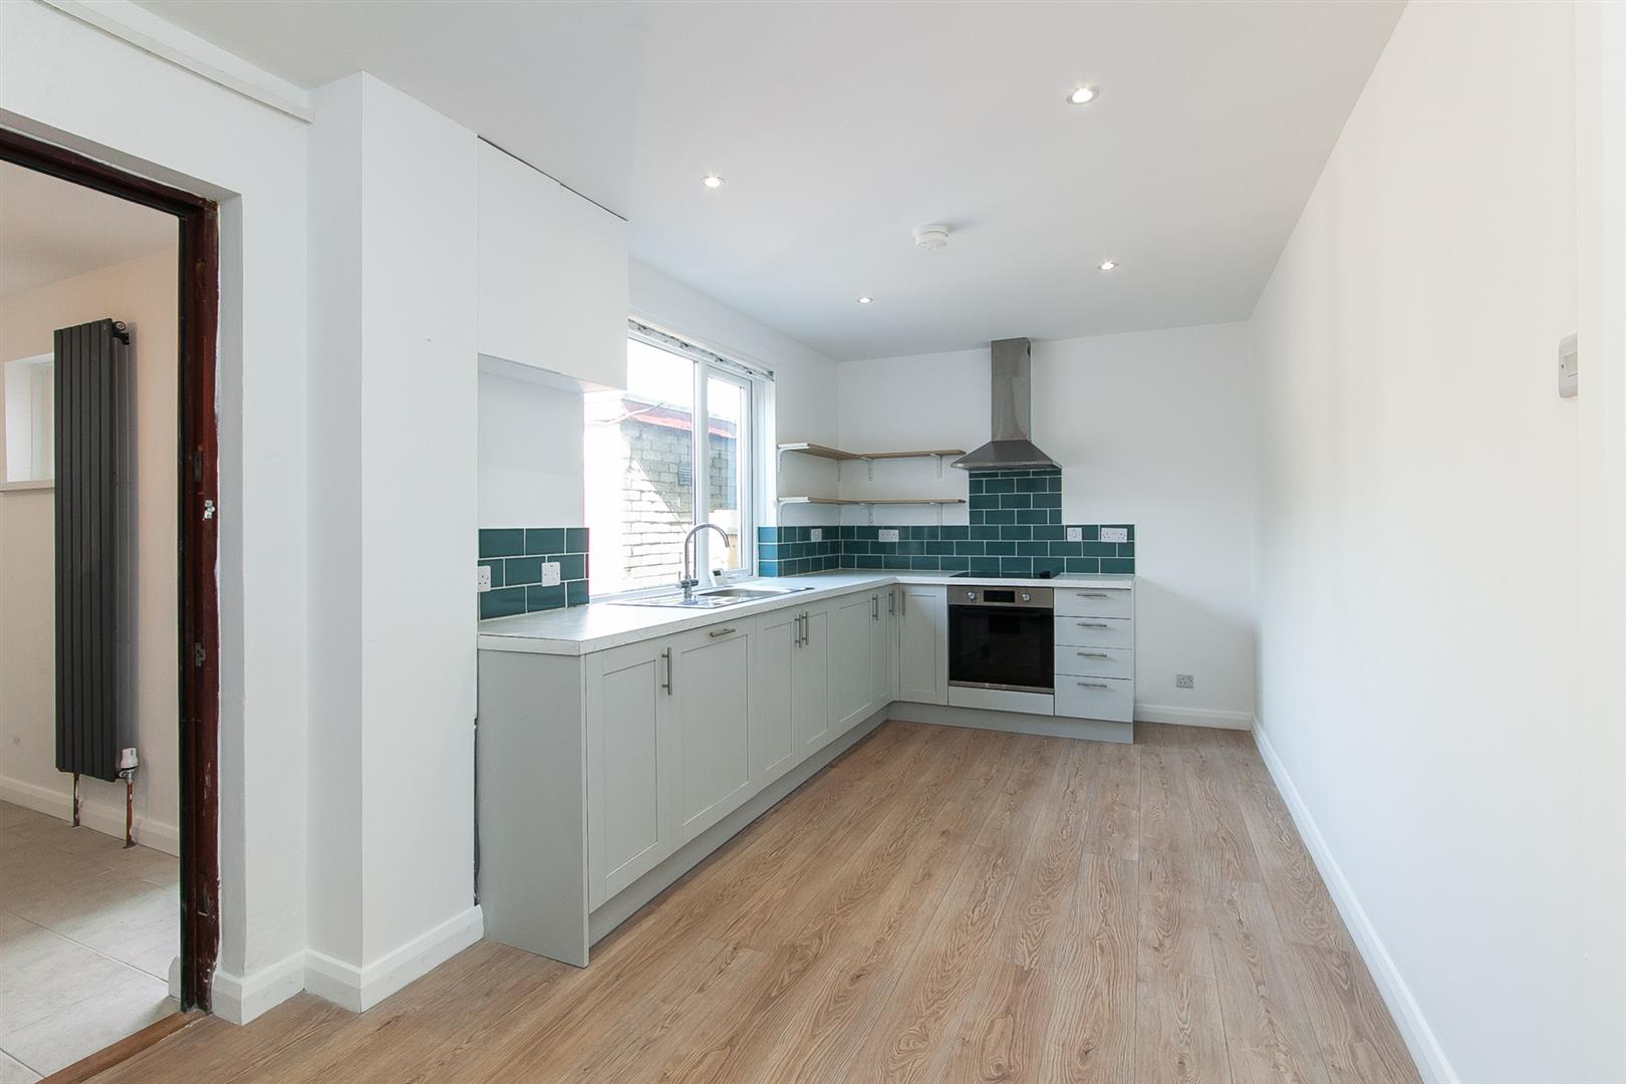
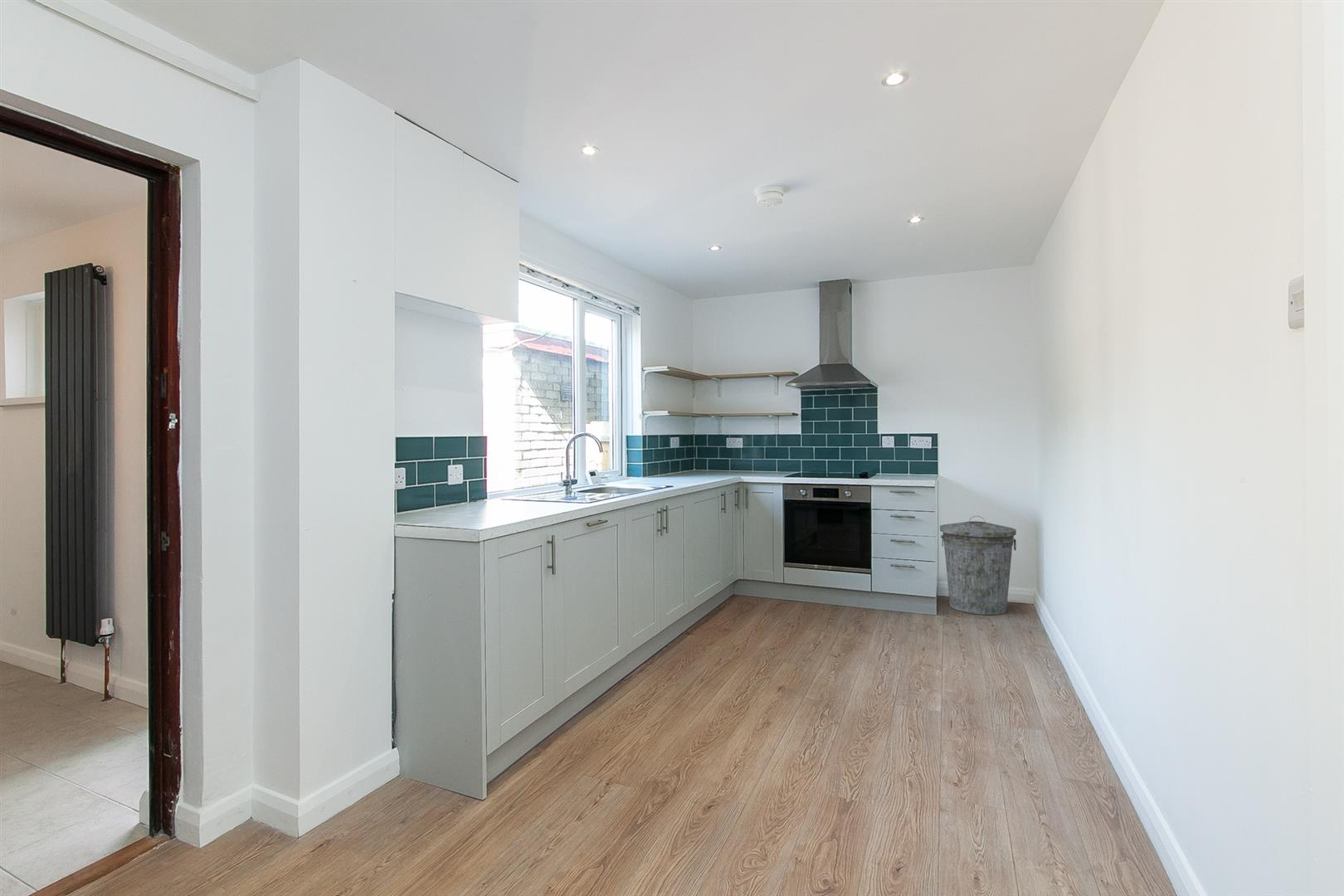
+ trash can [939,515,1017,616]
